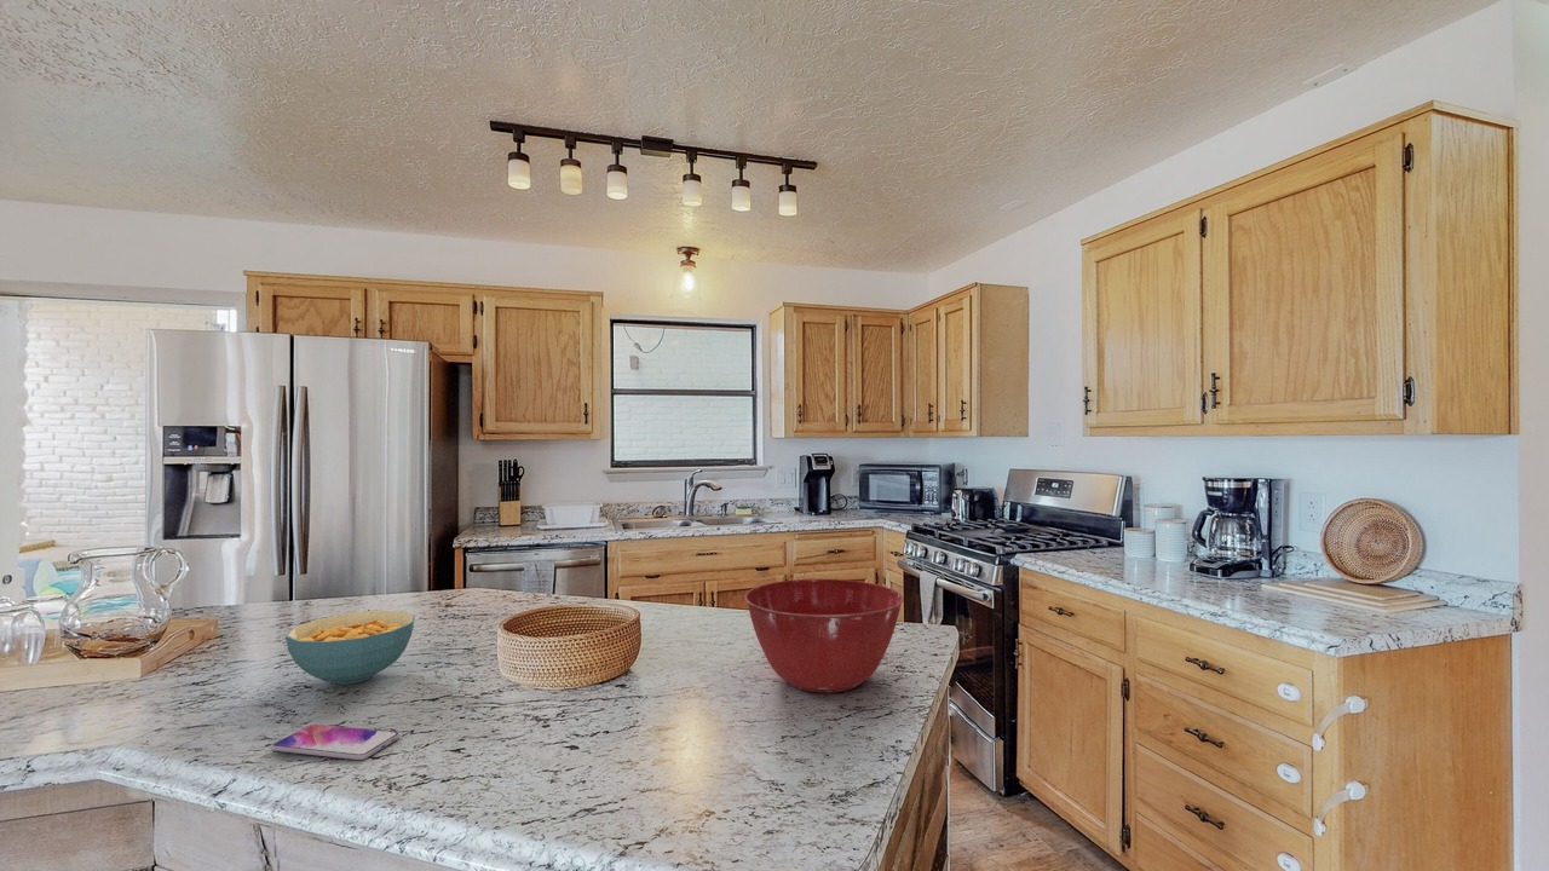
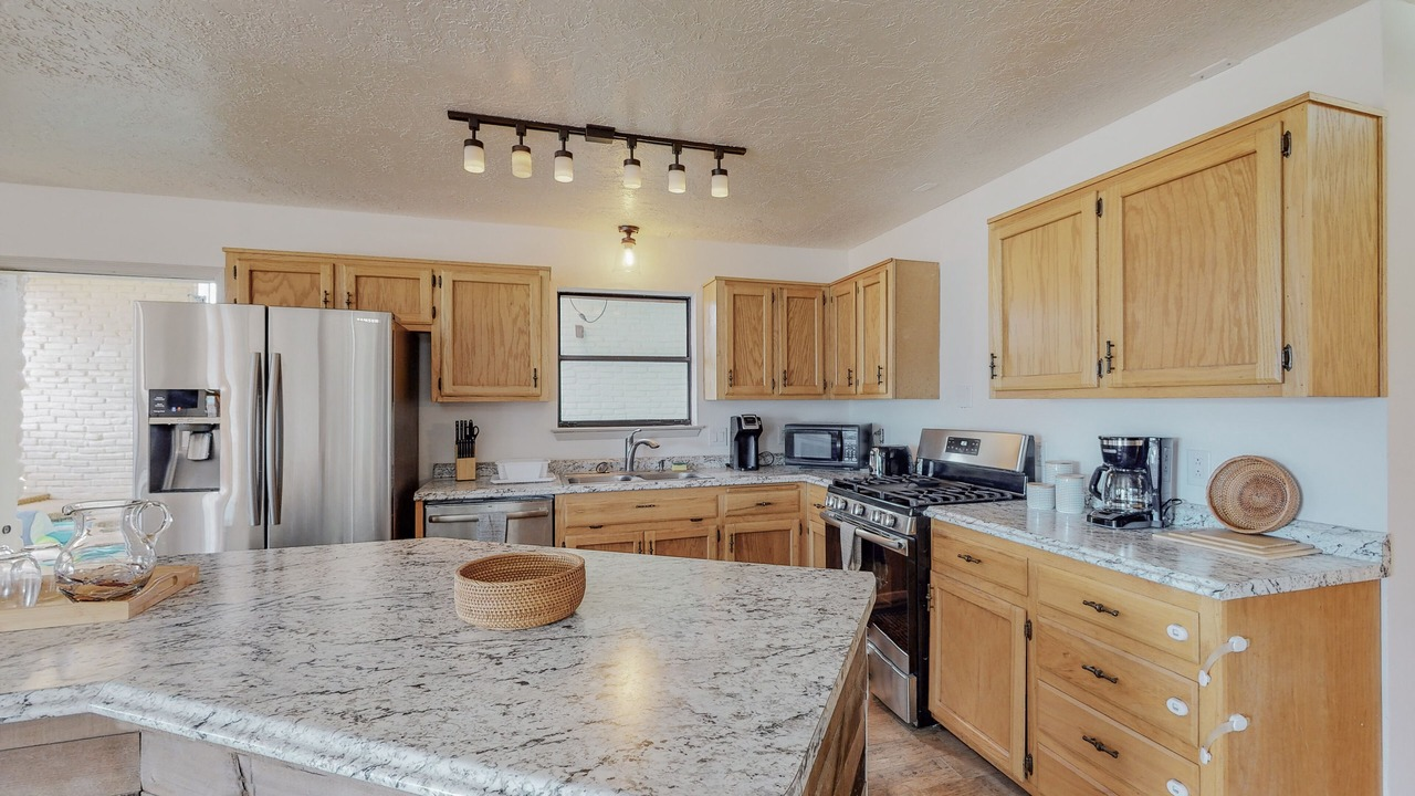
- mixing bowl [743,578,905,693]
- cereal bowl [284,610,416,686]
- smartphone [270,723,401,761]
